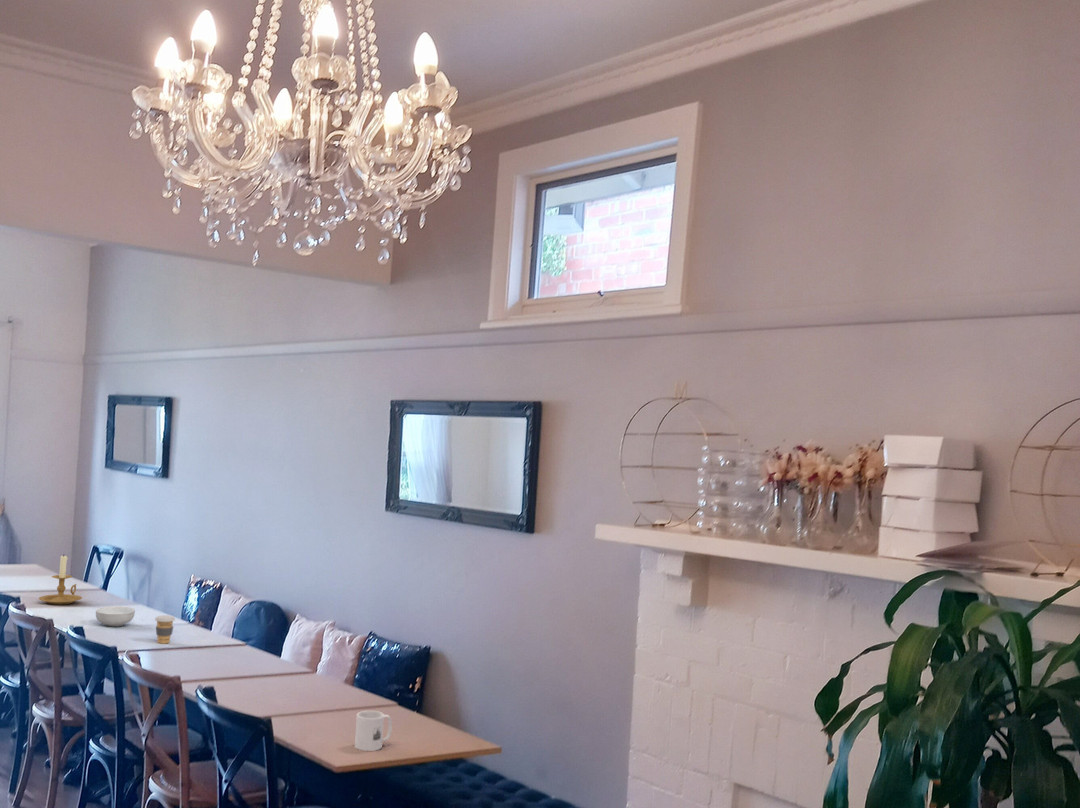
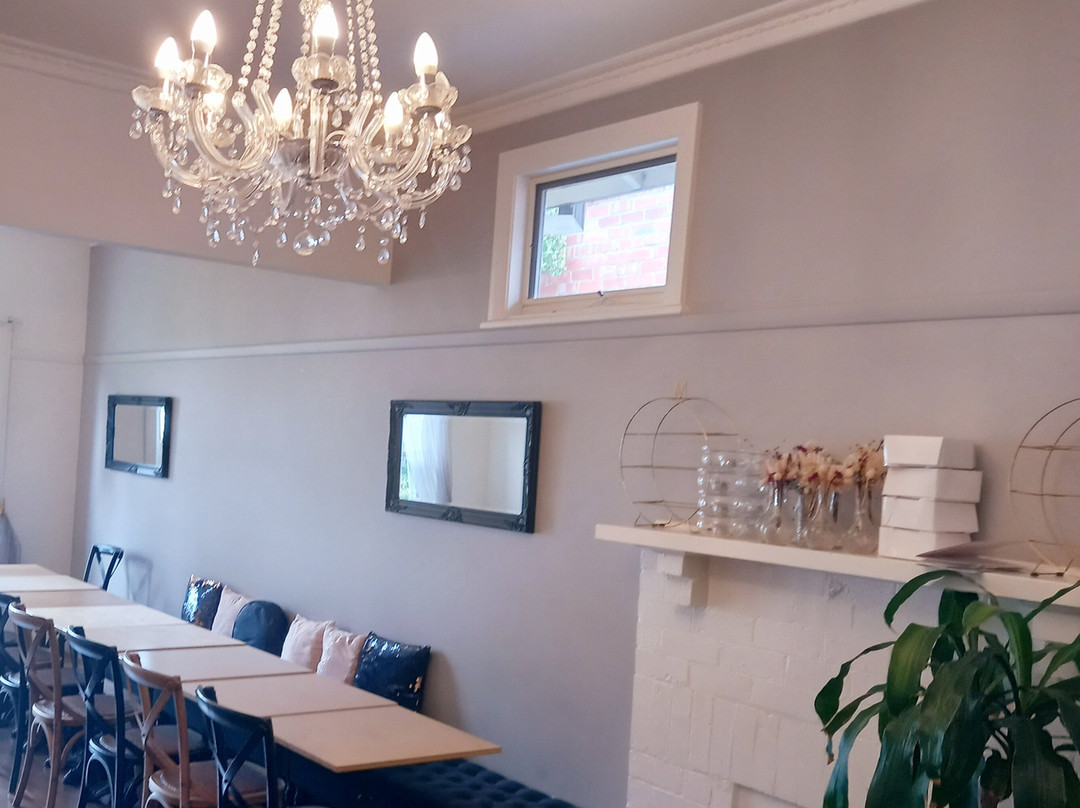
- coffee cup [154,614,176,645]
- candle holder [38,554,83,606]
- mug [354,710,393,752]
- cereal bowl [95,605,136,628]
